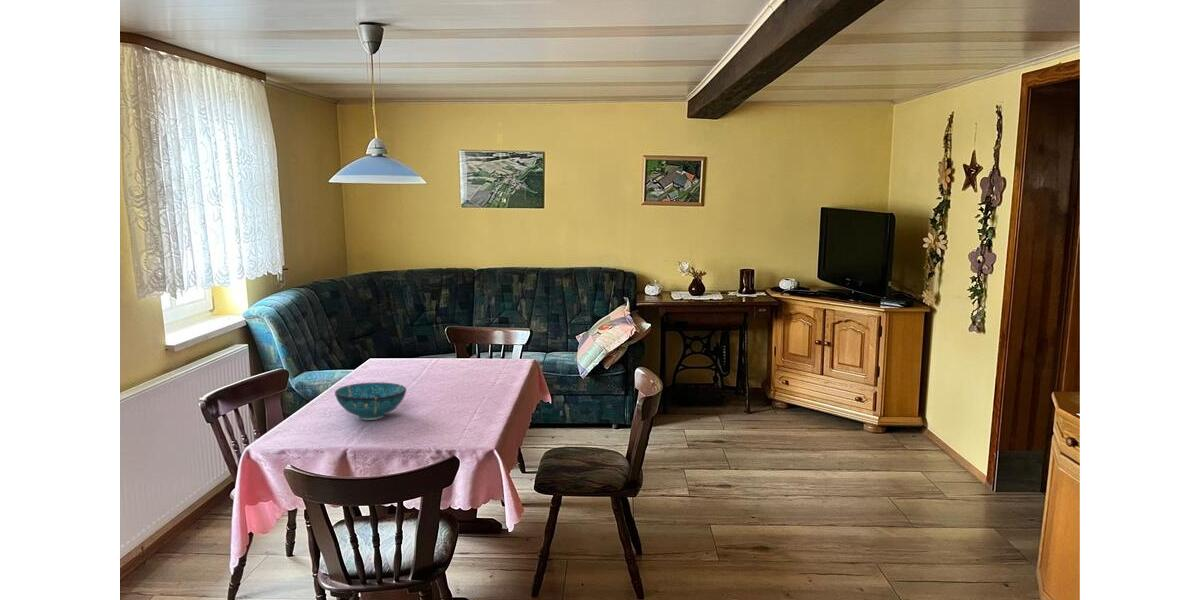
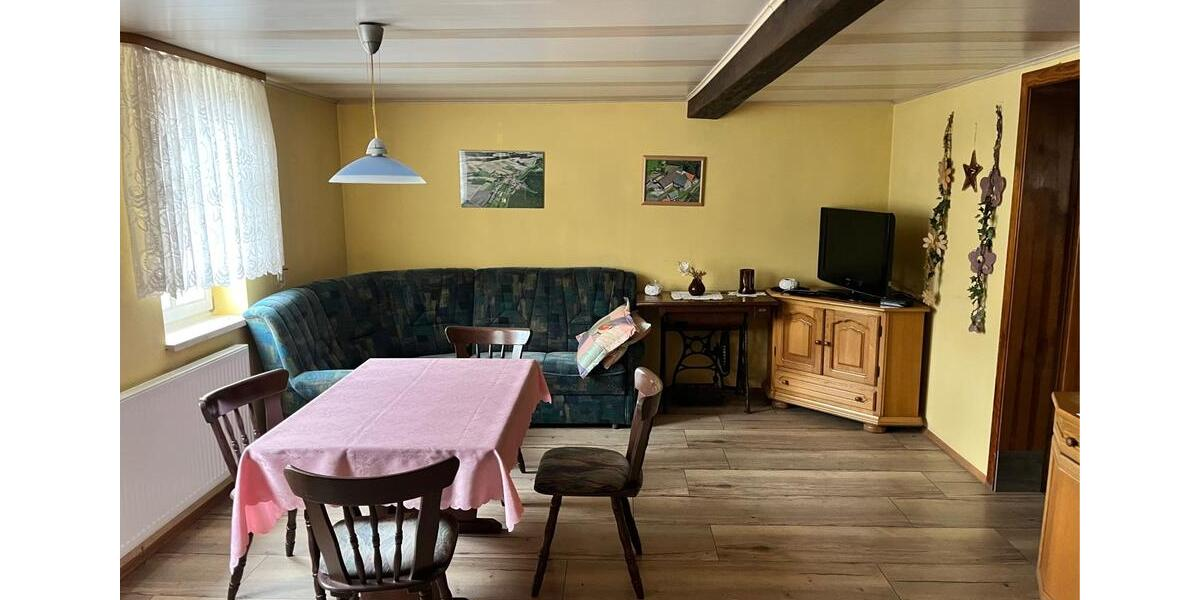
- decorative bowl [334,381,407,421]
